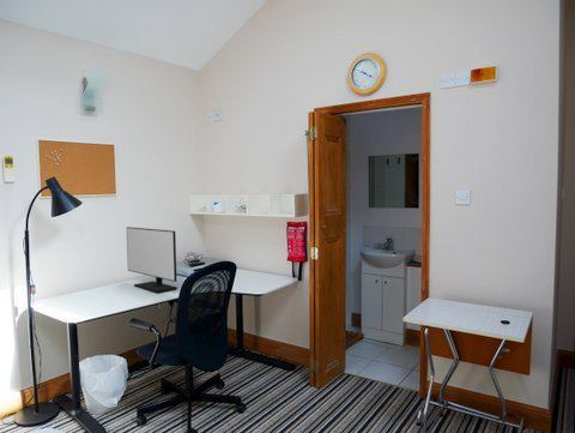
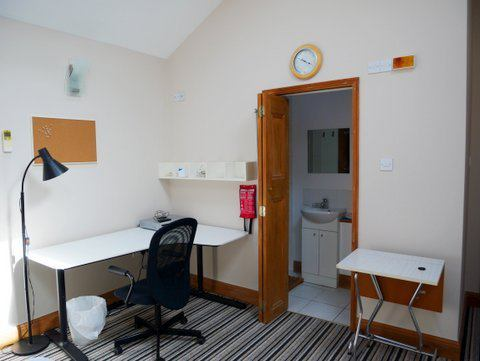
- monitor [126,225,178,294]
